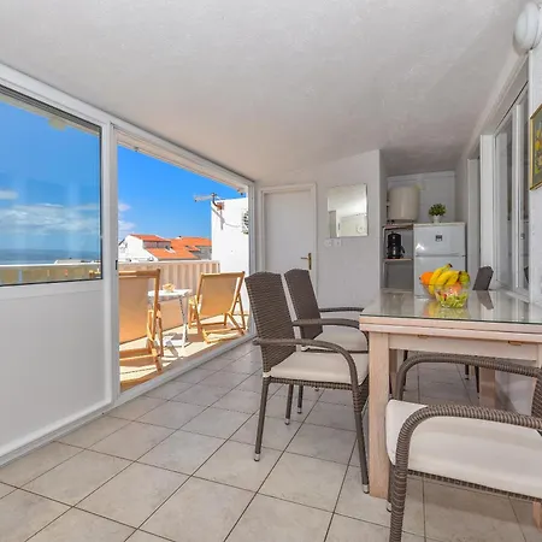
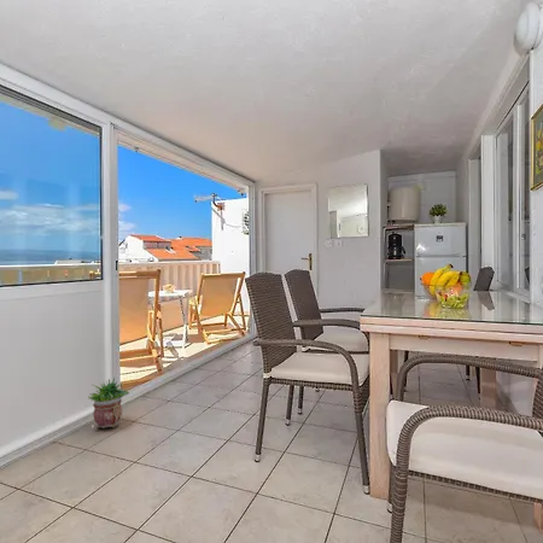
+ potted plant [87,376,130,431]
